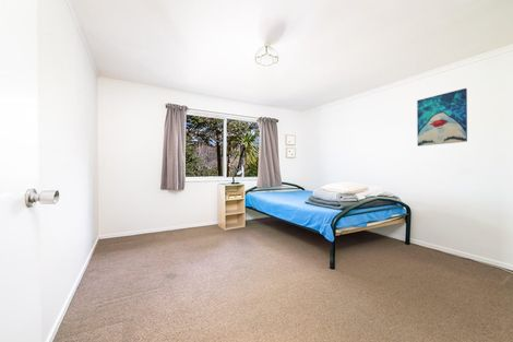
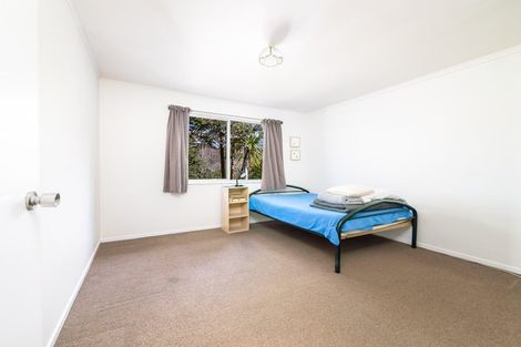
- wall art [416,87,468,148]
